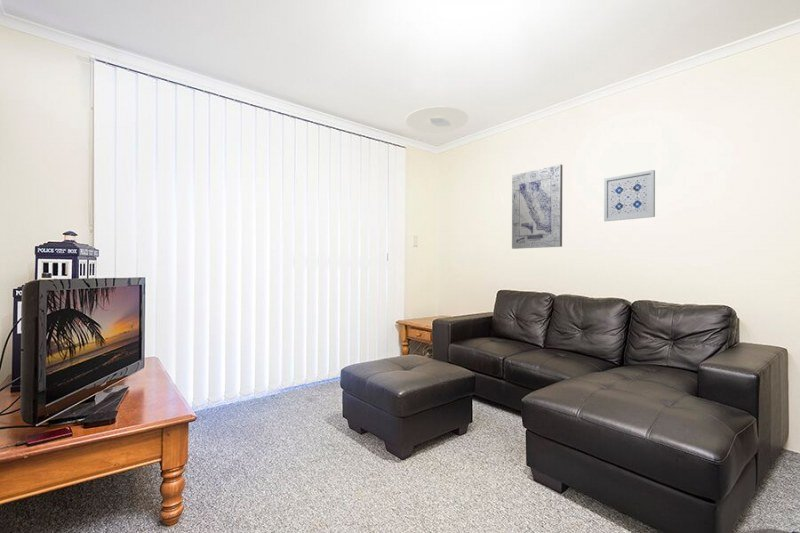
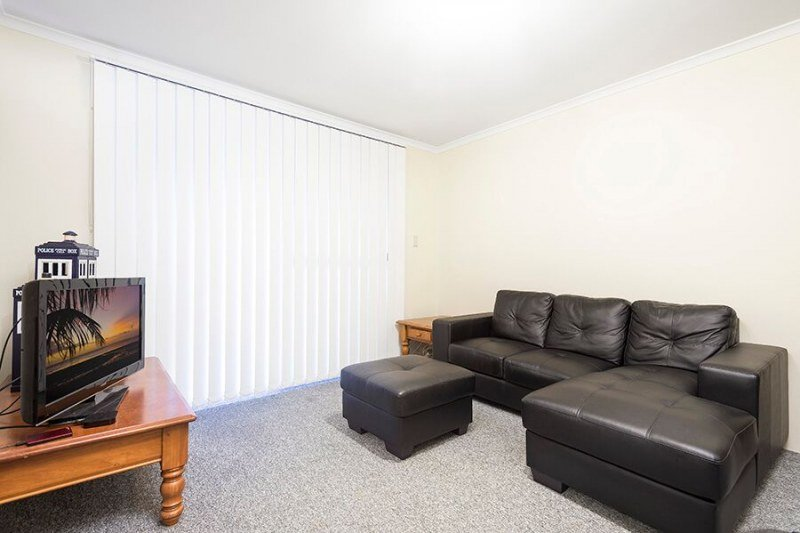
- ceiling light [404,106,469,134]
- wall art [603,169,656,222]
- wall art [511,163,563,250]
